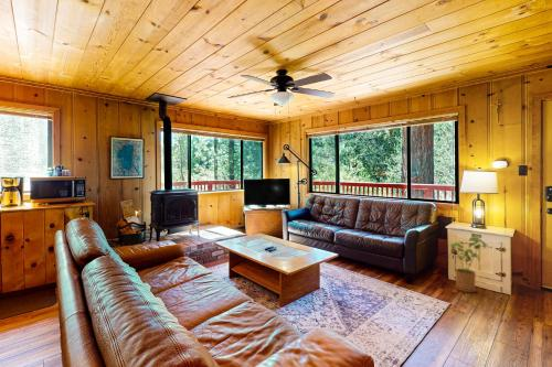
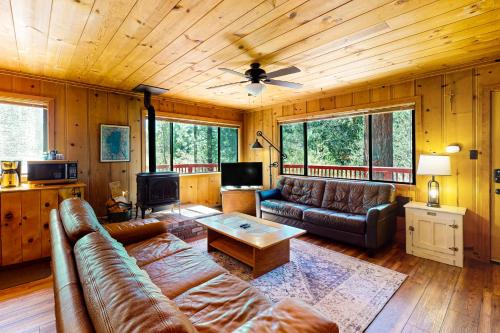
- house plant [449,236,488,293]
